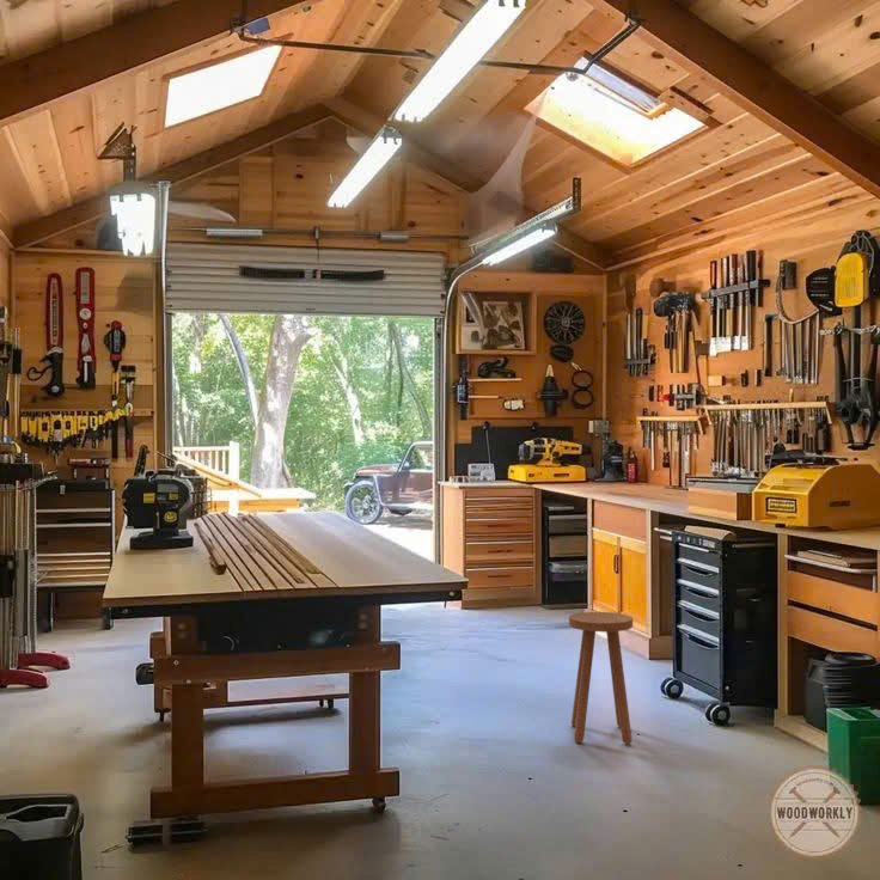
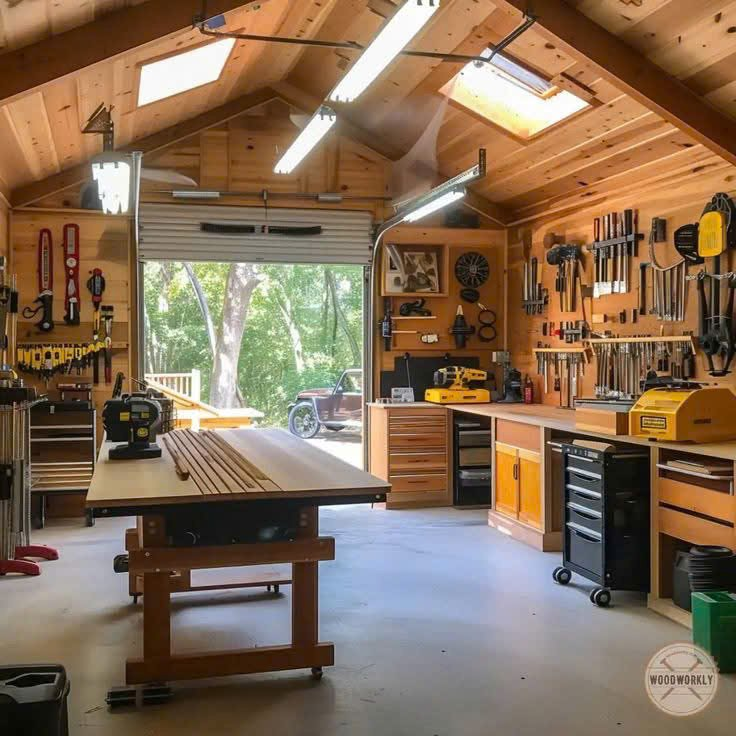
- stool [568,611,634,745]
